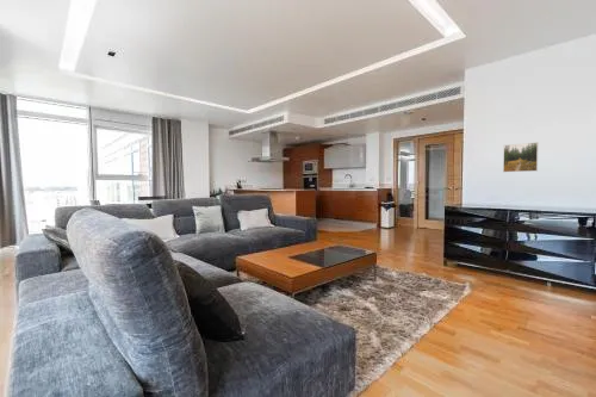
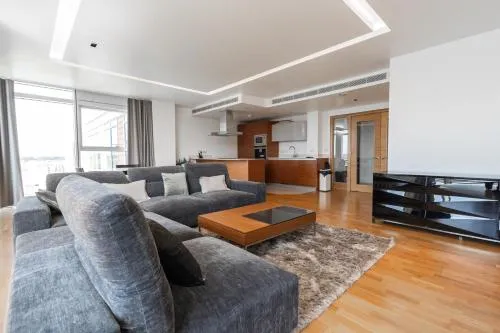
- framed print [502,141,539,173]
